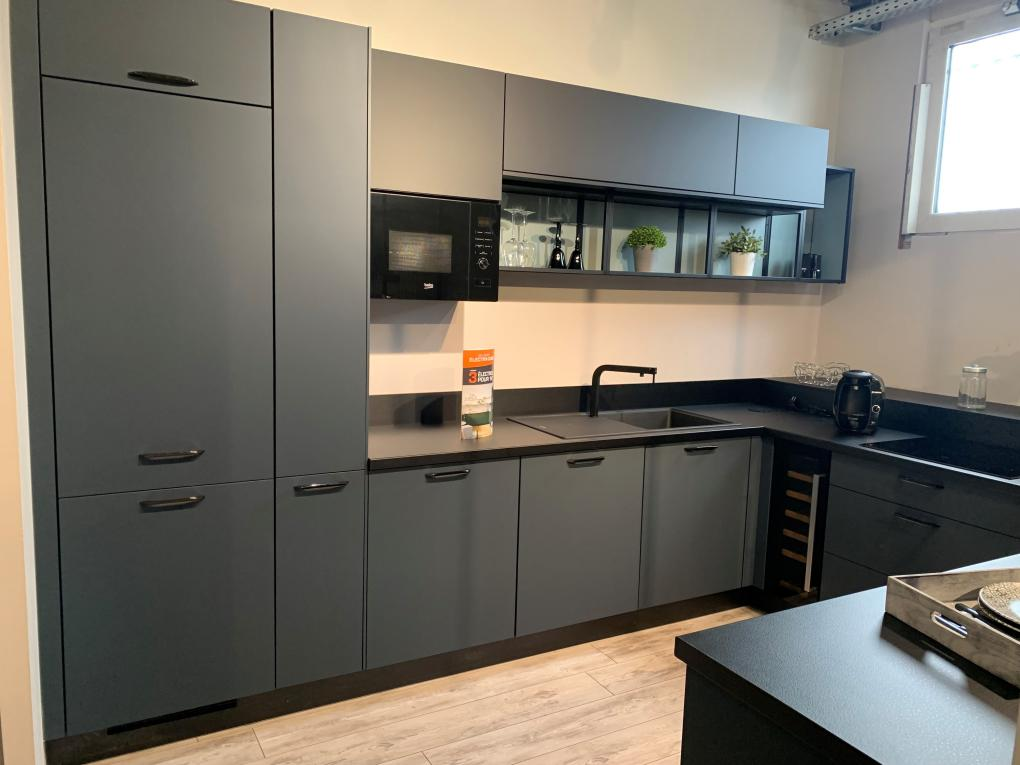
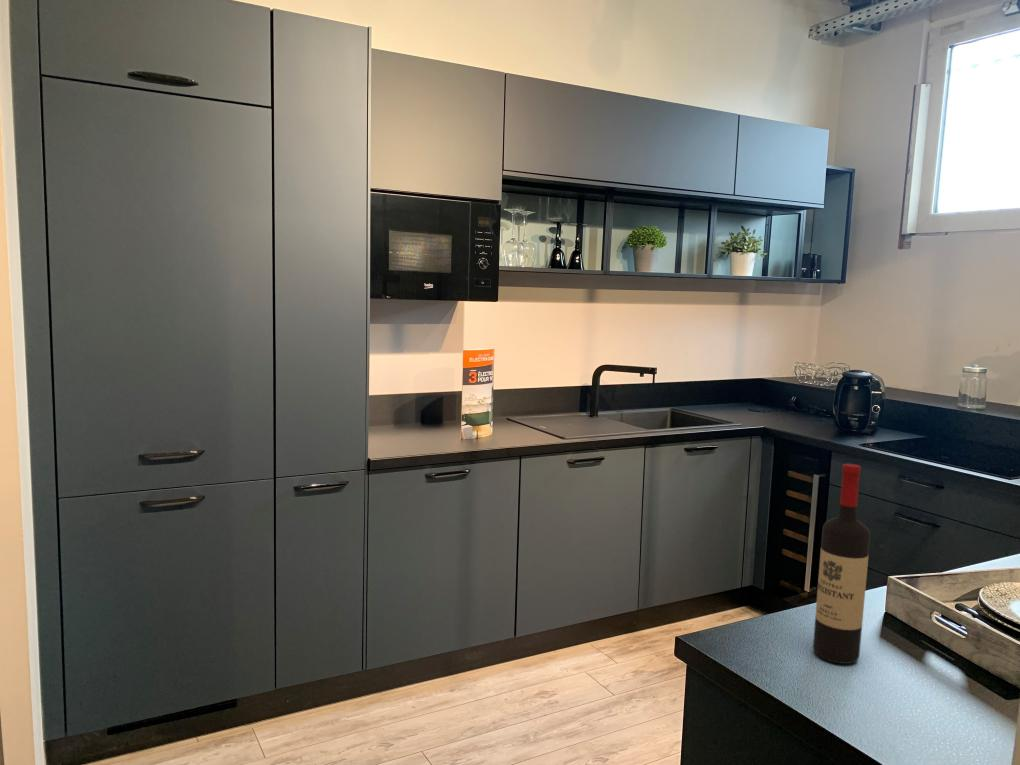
+ wine bottle [812,463,872,665]
